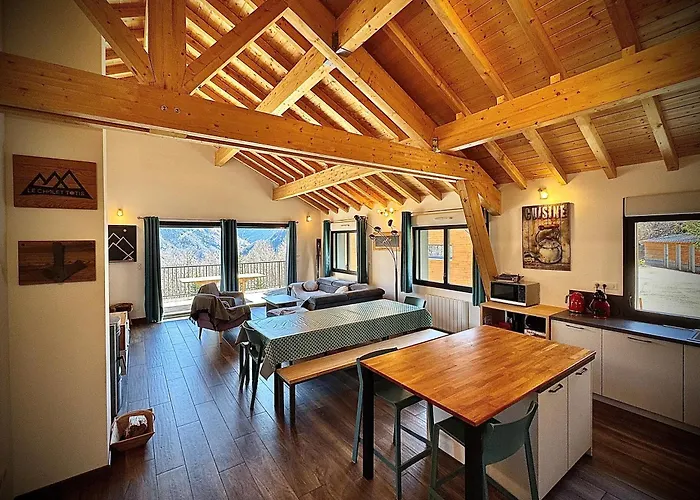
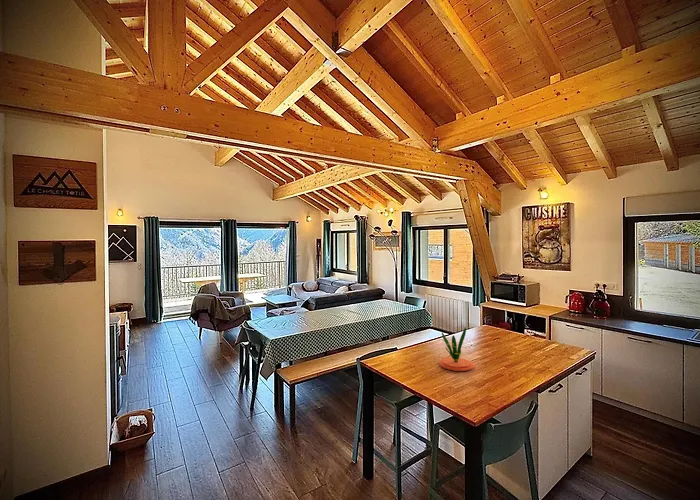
+ plant [438,326,475,372]
